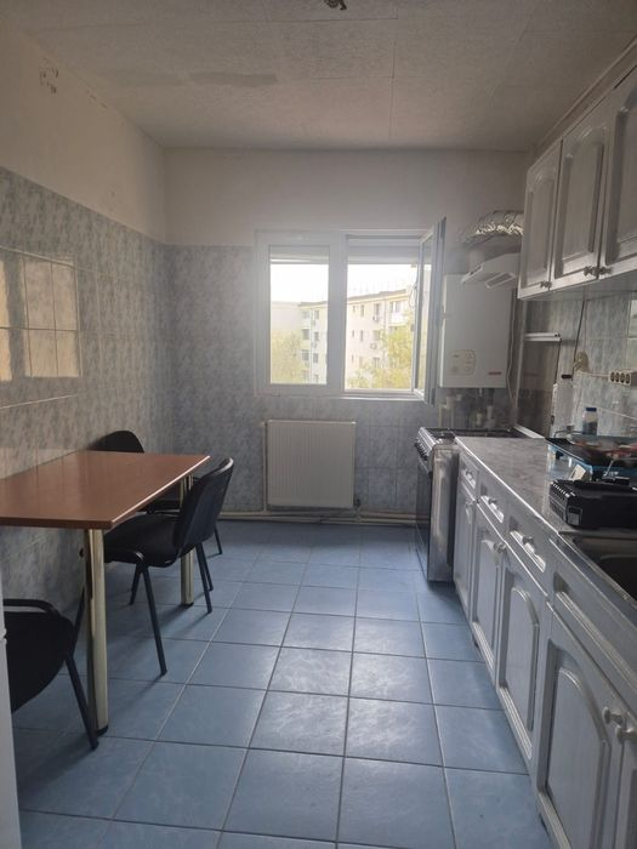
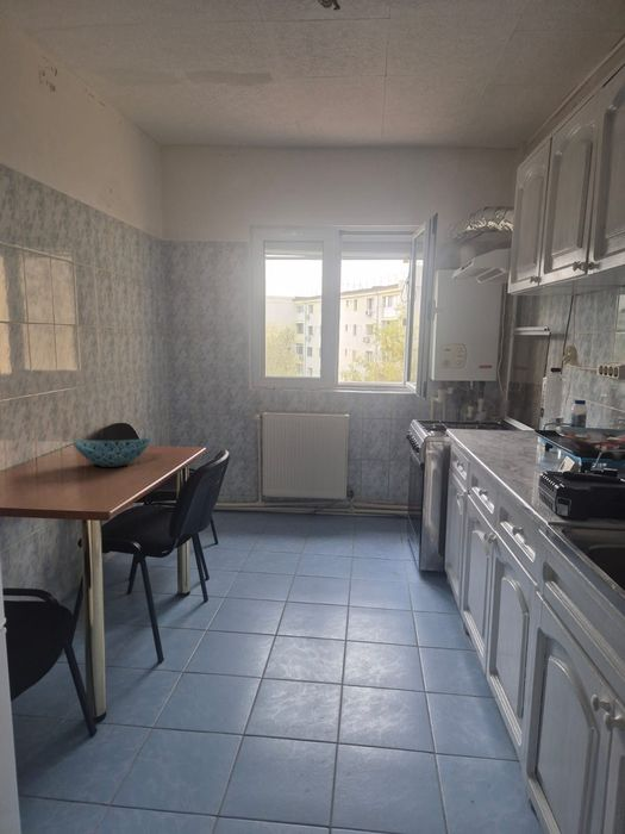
+ bowl [73,437,152,468]
